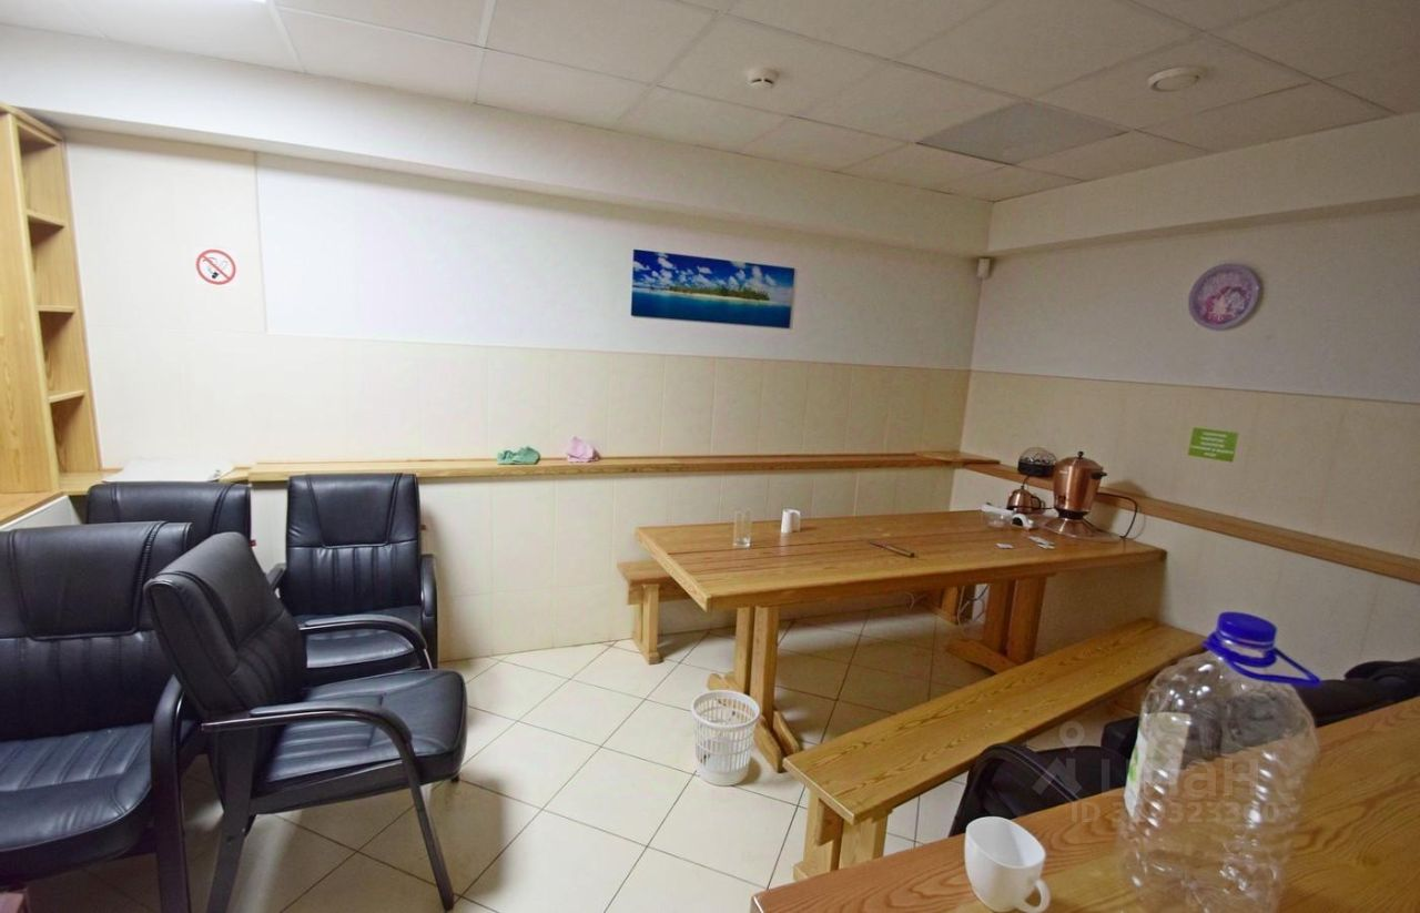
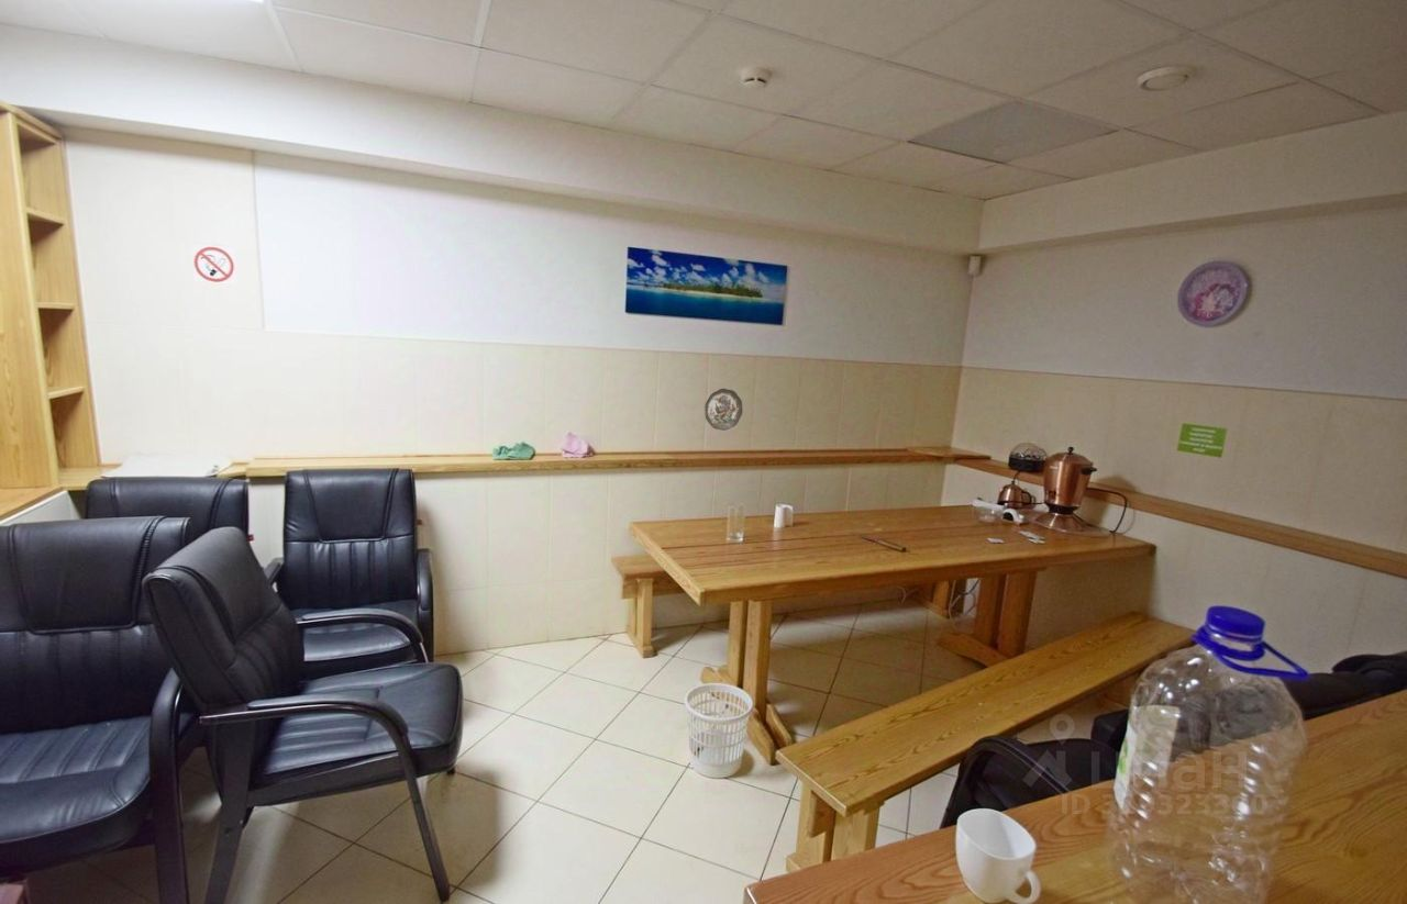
+ decorative plate [704,388,743,432]
